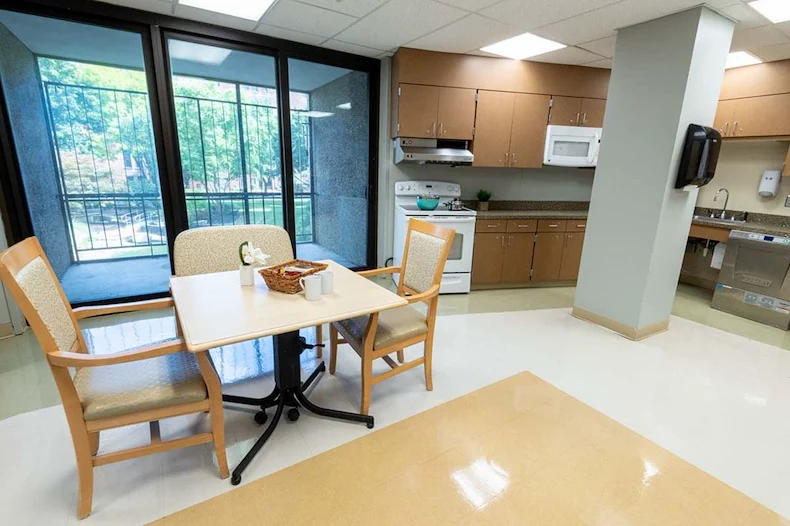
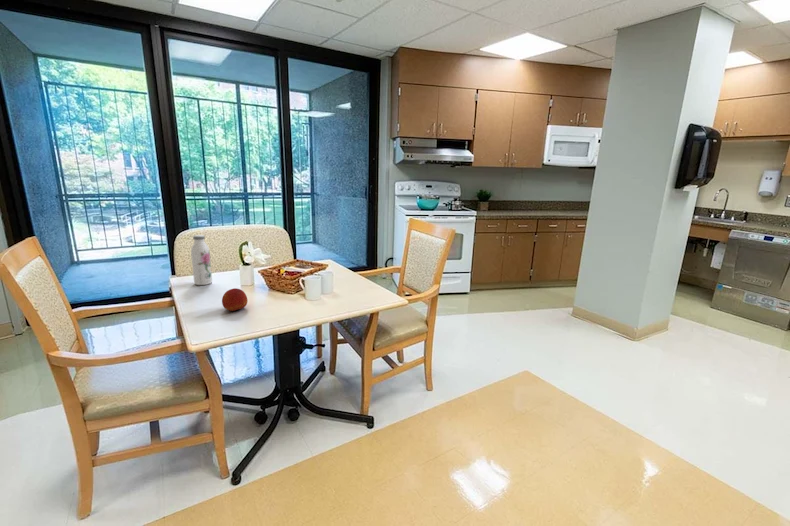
+ water bottle [190,234,213,286]
+ fruit [221,287,249,313]
